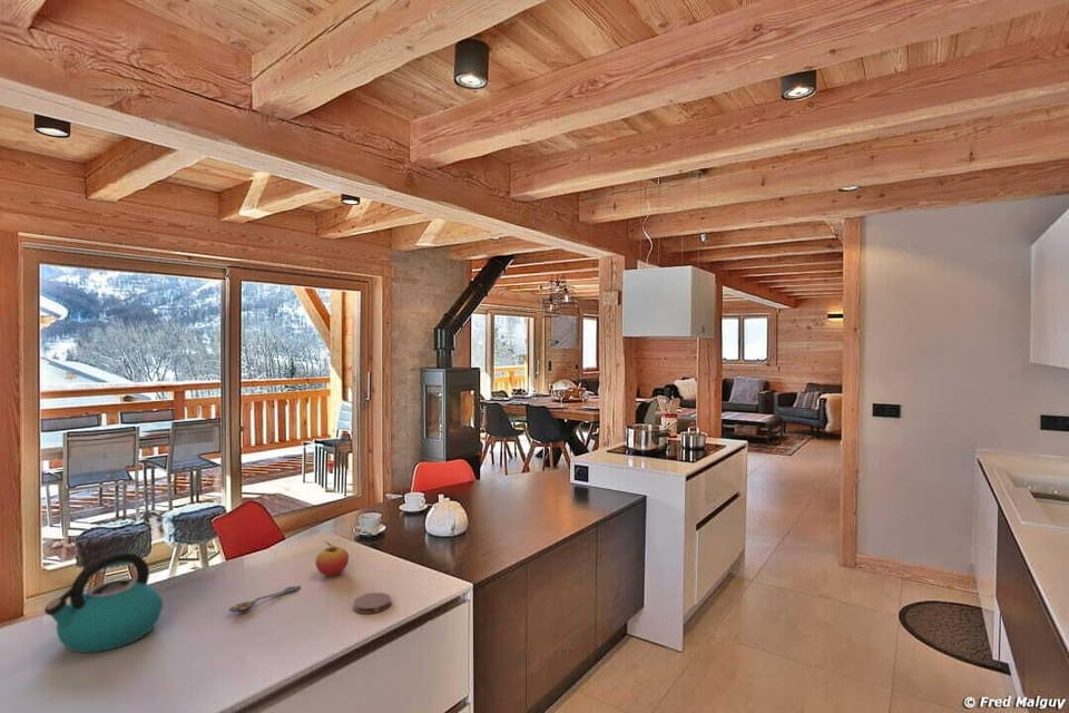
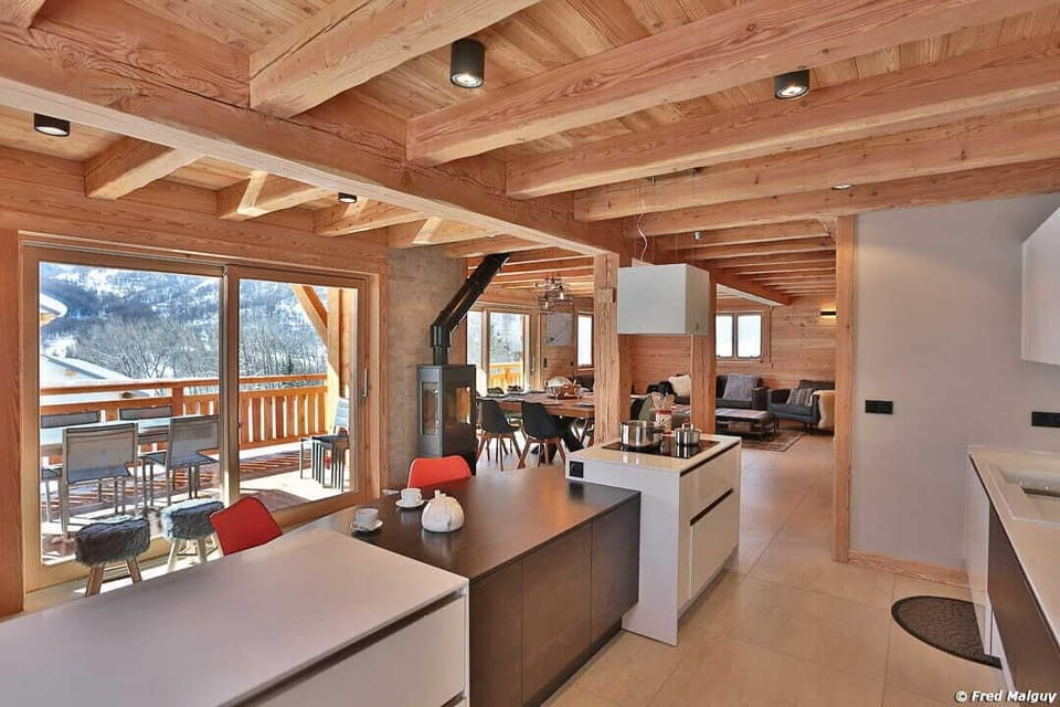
- spoon [227,585,302,613]
- coaster [353,592,392,615]
- kettle [43,551,164,654]
- fruit [314,539,350,577]
